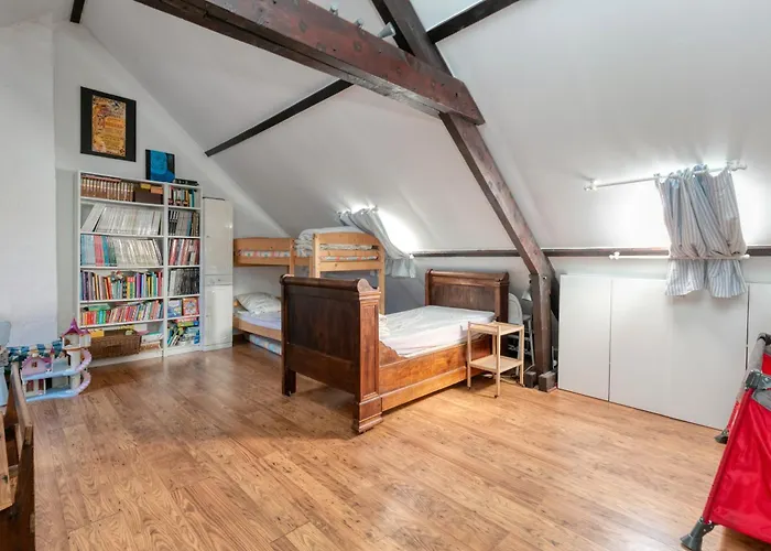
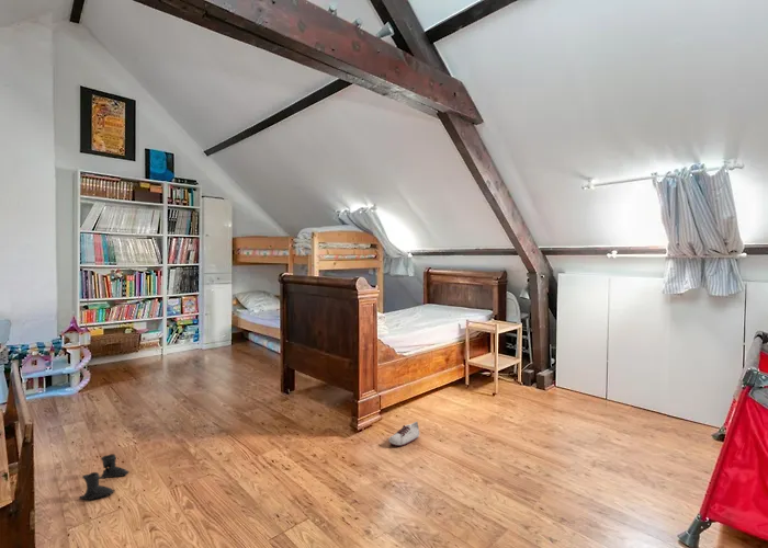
+ boots [79,454,129,502]
+ shoe [387,421,420,447]
